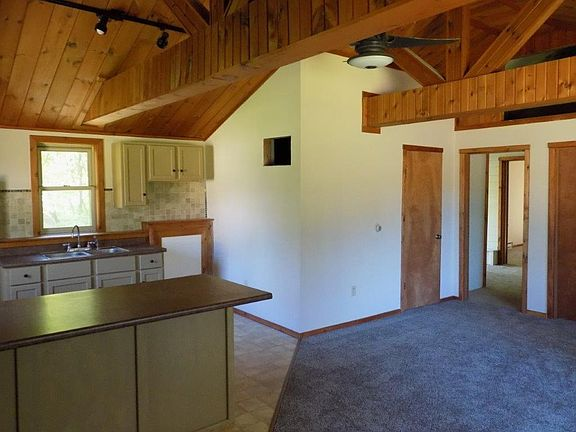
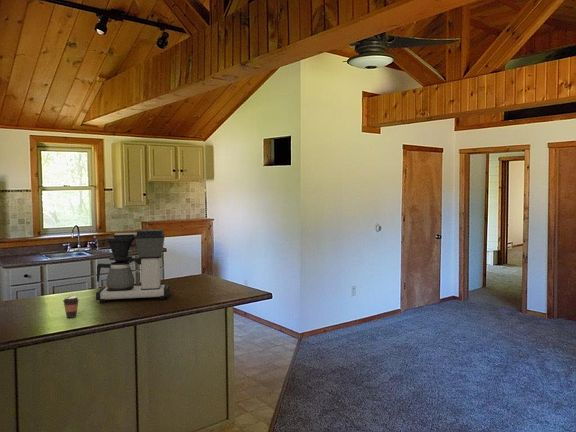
+ coffee maker [95,228,170,303]
+ coffee cup [62,295,80,319]
